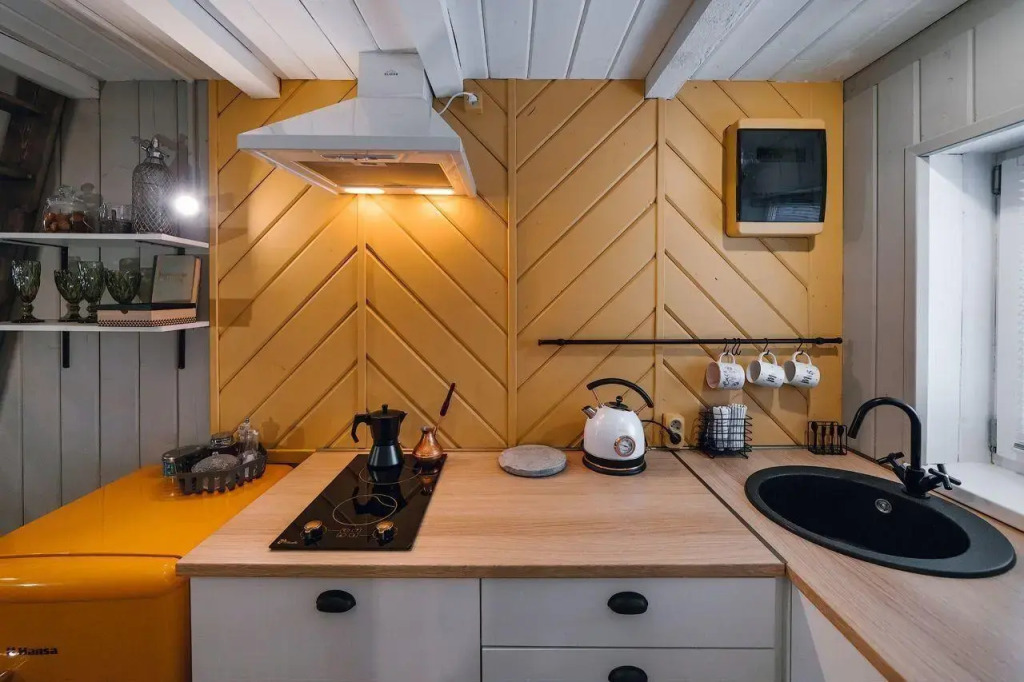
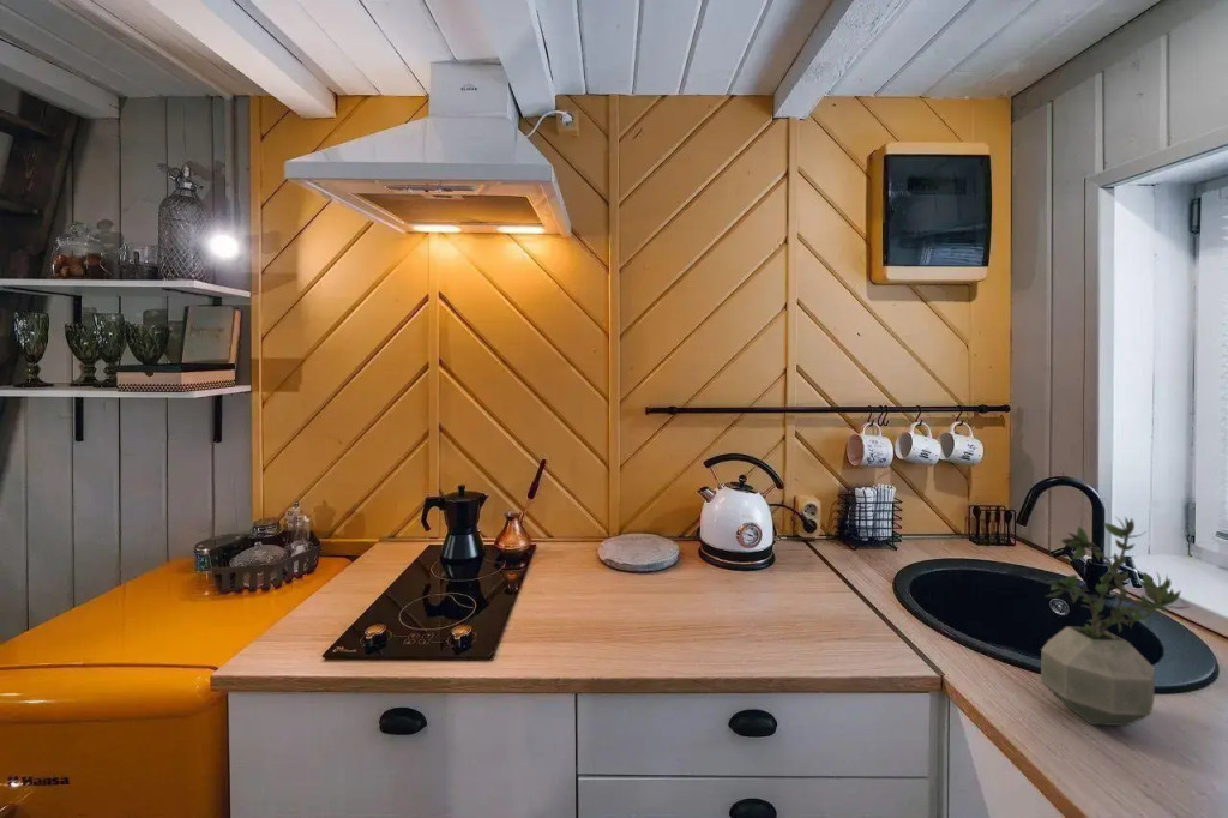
+ potted plant [1040,516,1190,727]
